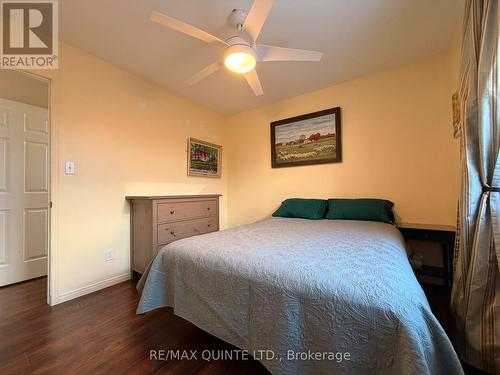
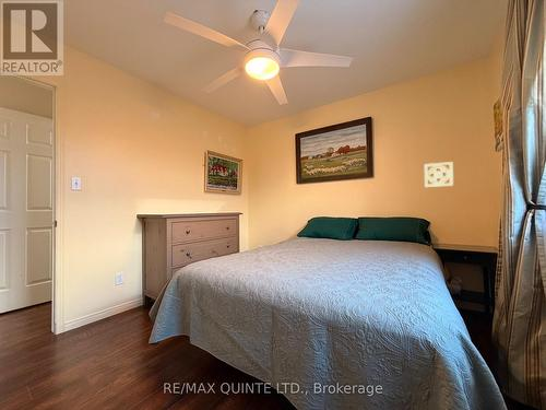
+ wall ornament [424,161,454,189]
